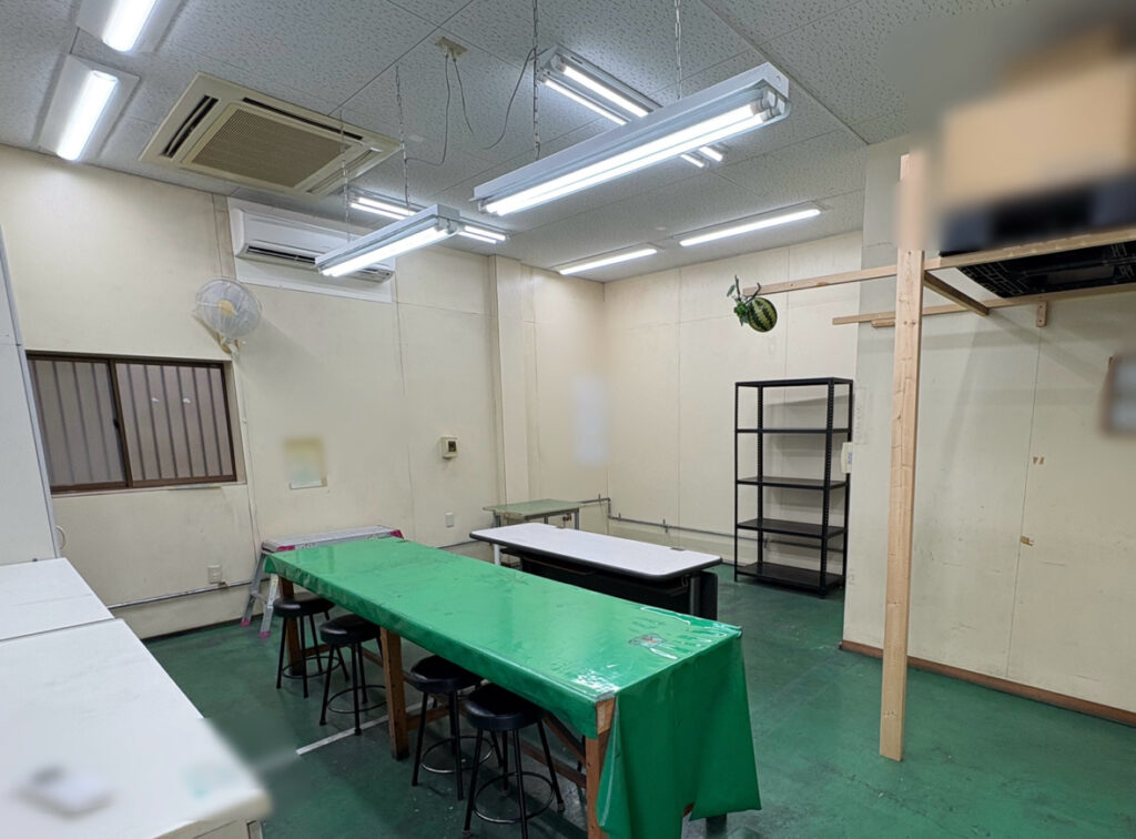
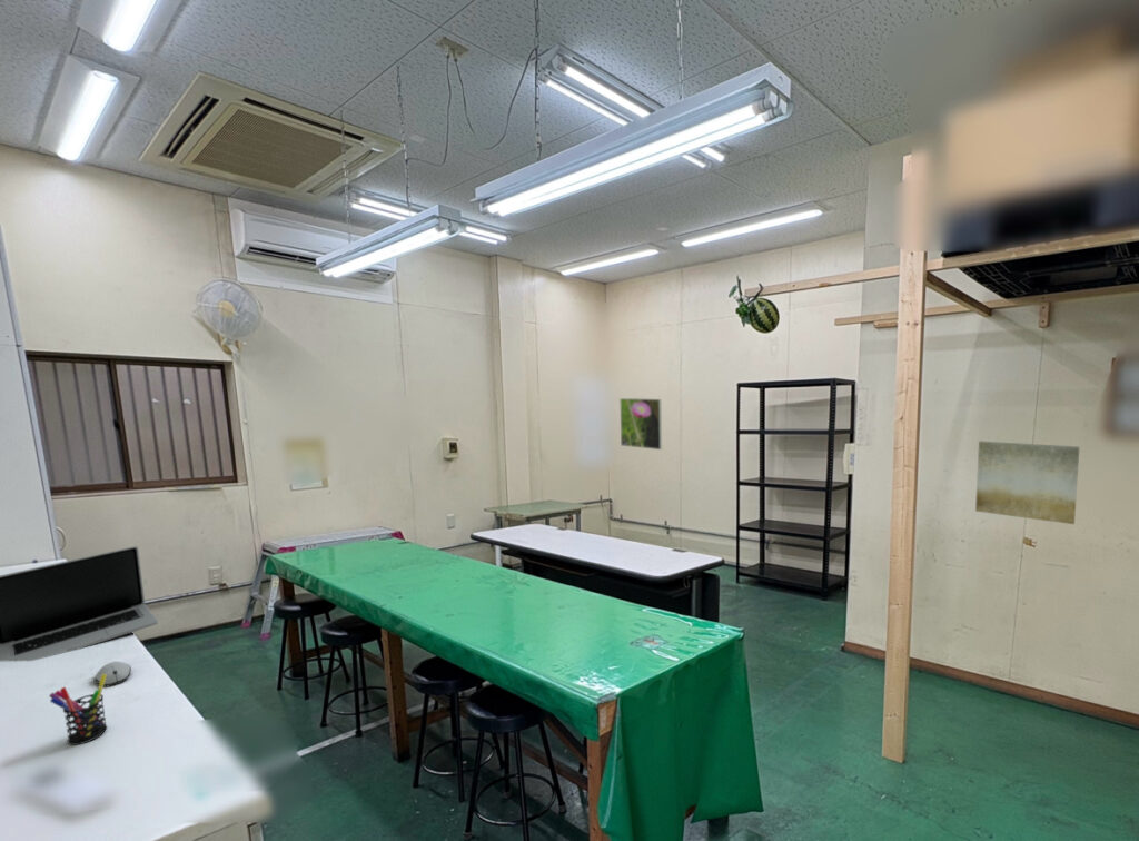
+ pen holder [48,674,108,746]
+ computer mouse [93,661,132,687]
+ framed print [618,397,663,451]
+ laptop [0,545,159,663]
+ wall art [974,439,1080,525]
